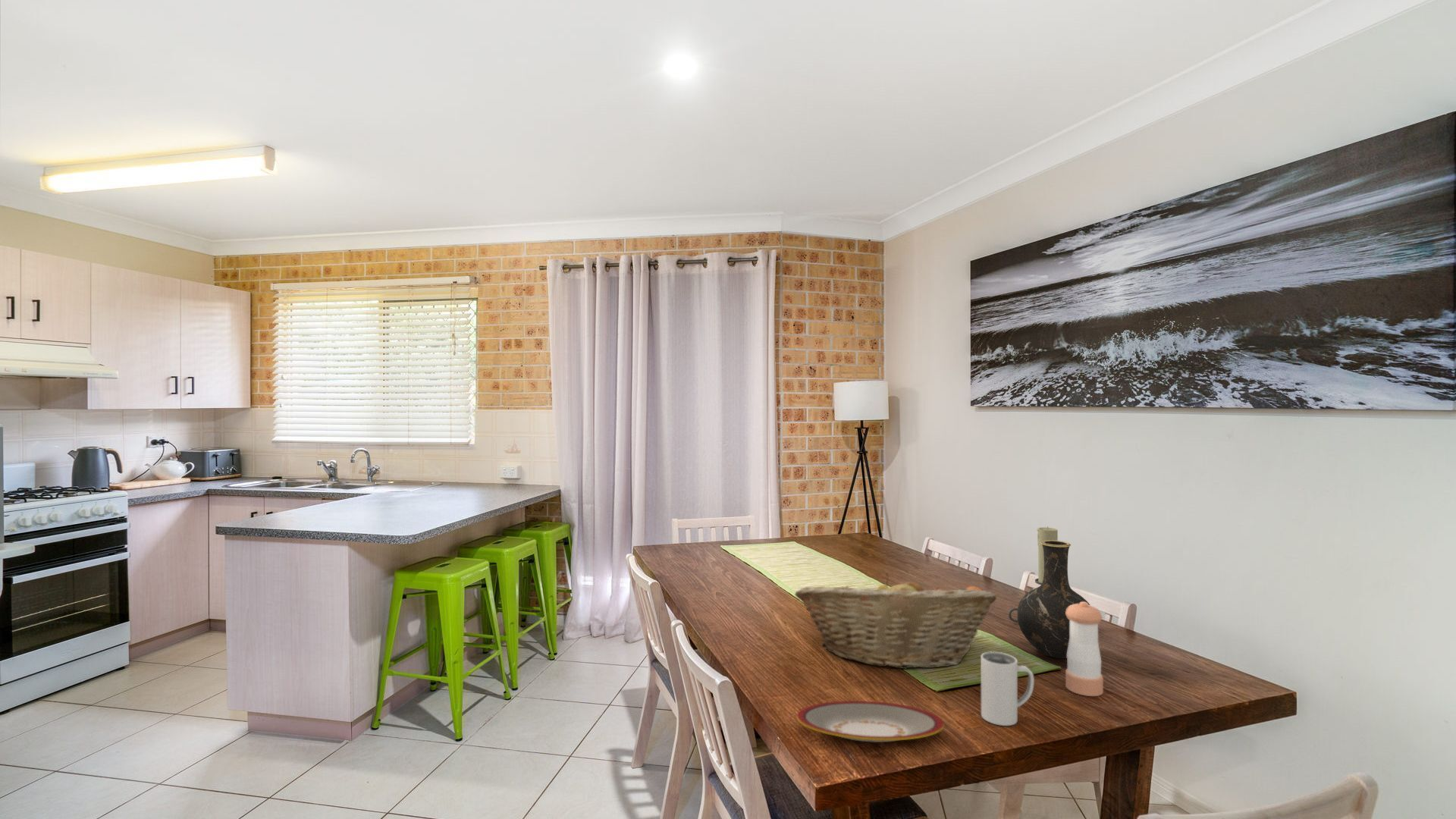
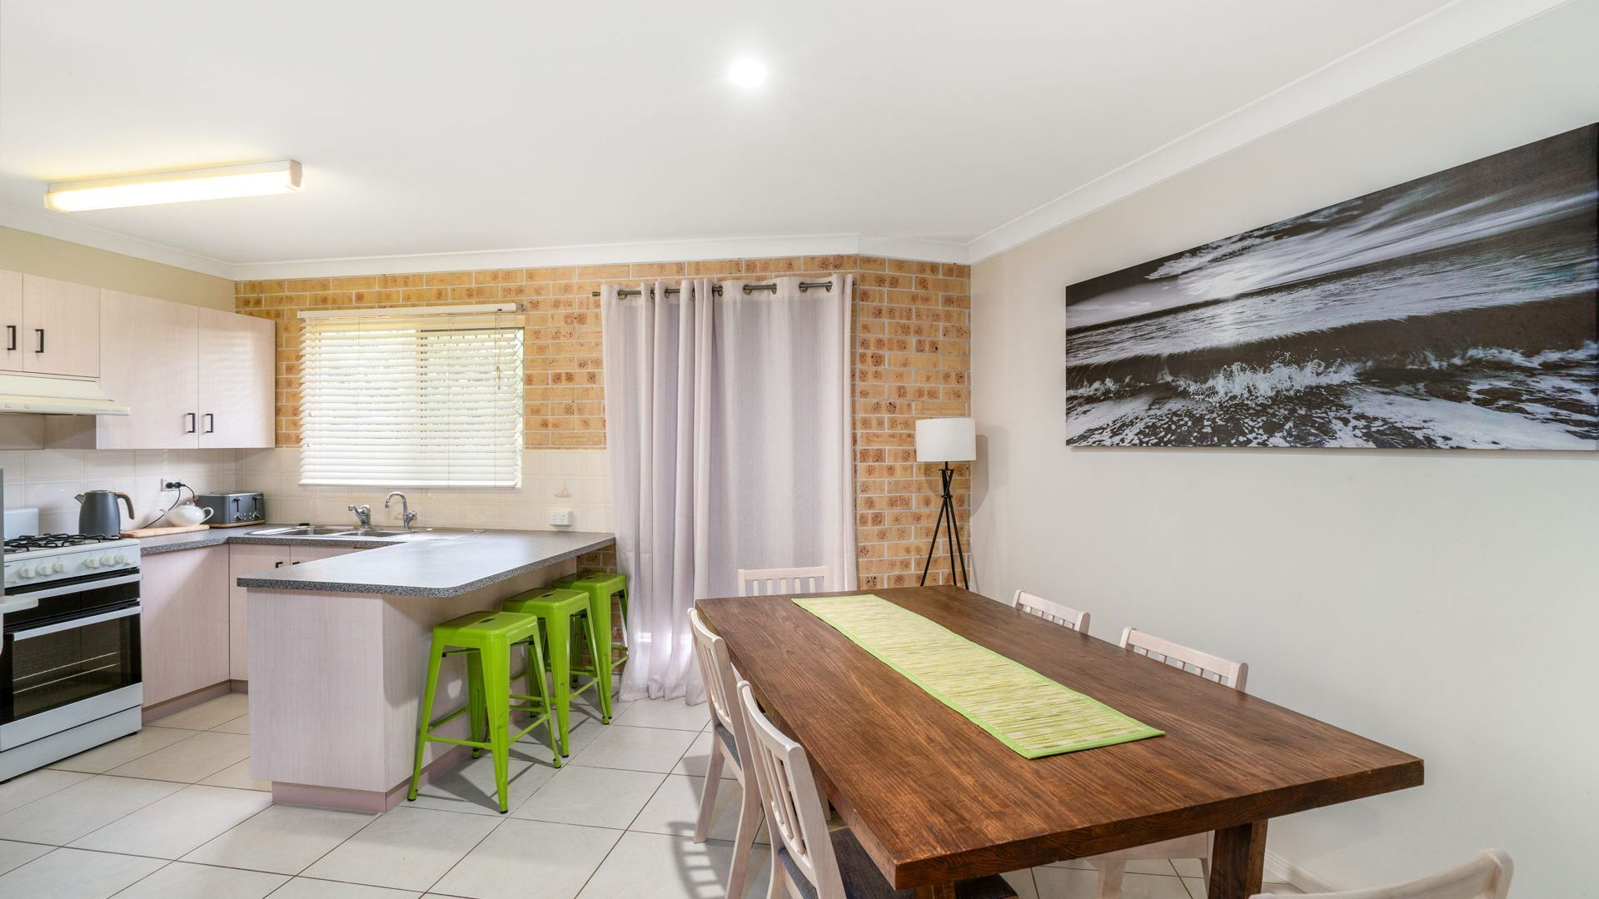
- candle holder [1008,526,1059,623]
- mug [981,651,1034,726]
- fruit basket [794,573,997,670]
- plate [796,700,945,743]
- vase [1017,540,1090,659]
- pepper shaker [1065,602,1104,697]
